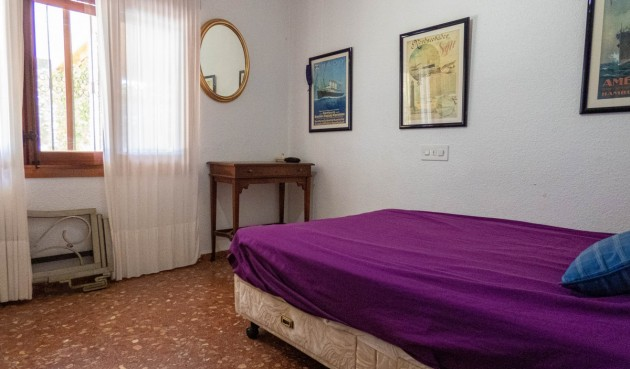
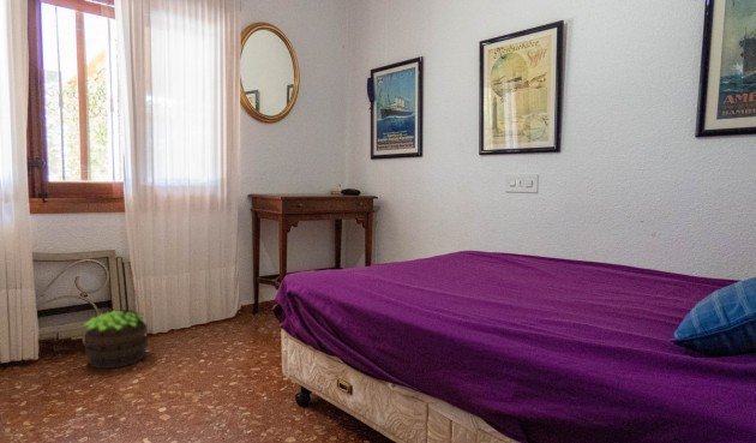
+ potted plant [82,309,149,370]
